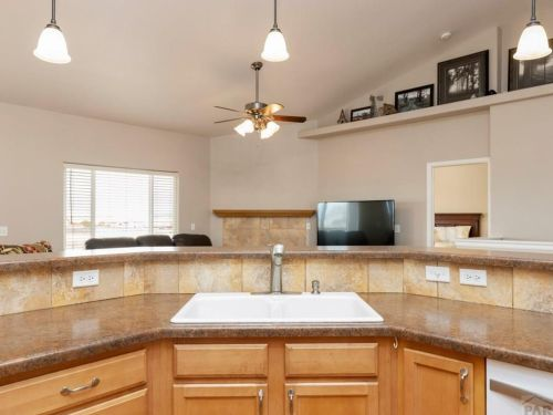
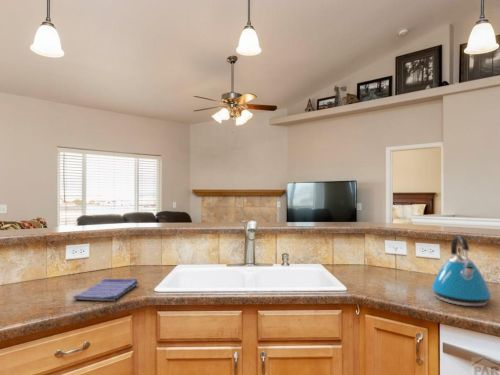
+ kettle [430,233,493,307]
+ dish towel [72,277,139,302]
